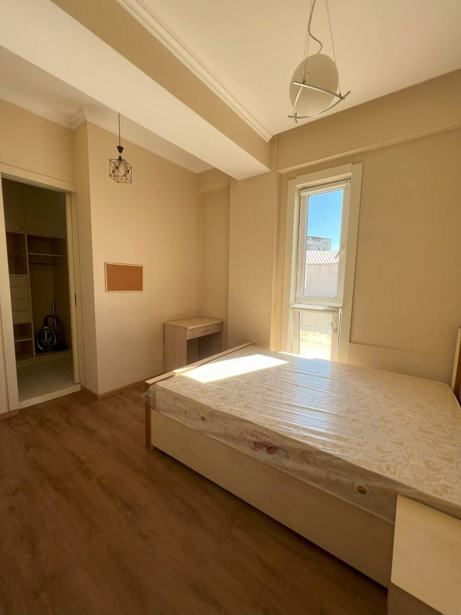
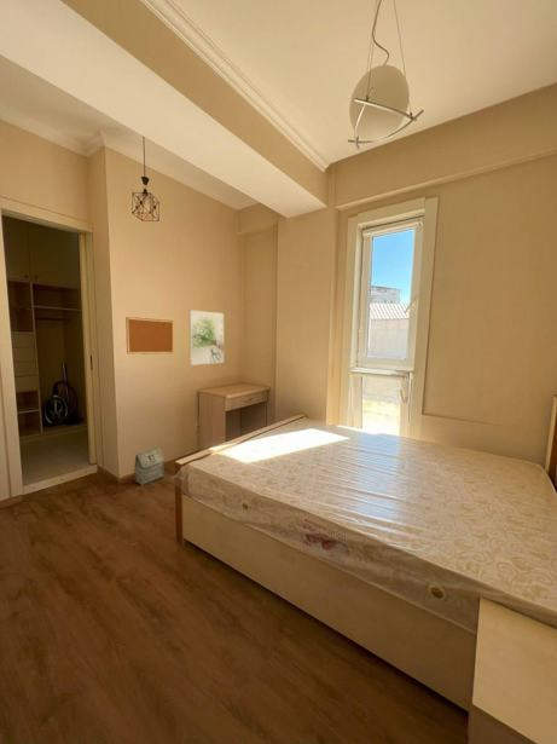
+ bag [133,446,166,486]
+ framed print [187,310,225,367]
